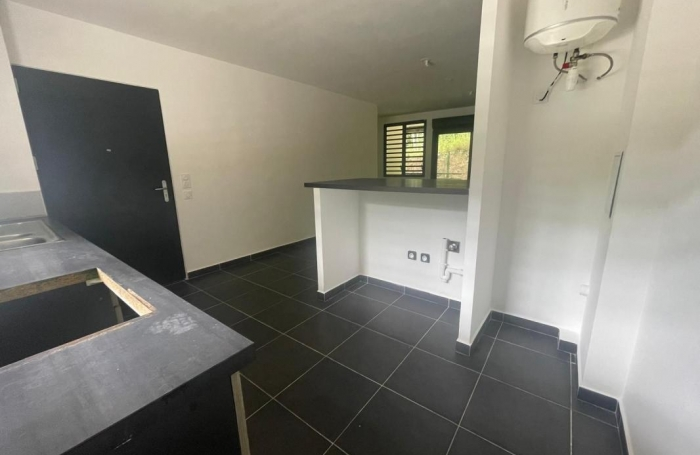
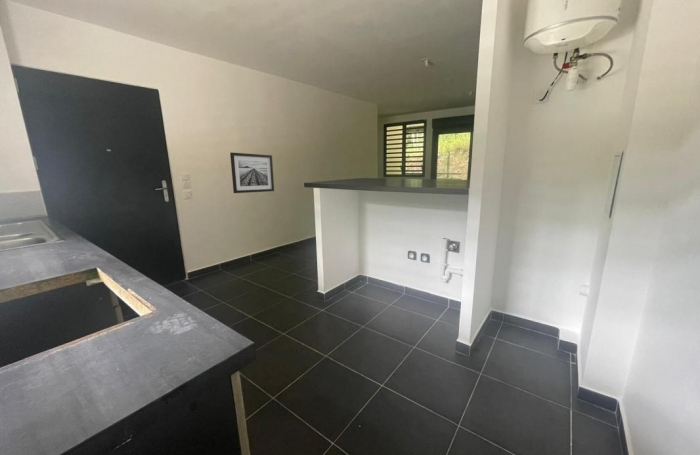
+ wall art [229,151,275,194]
